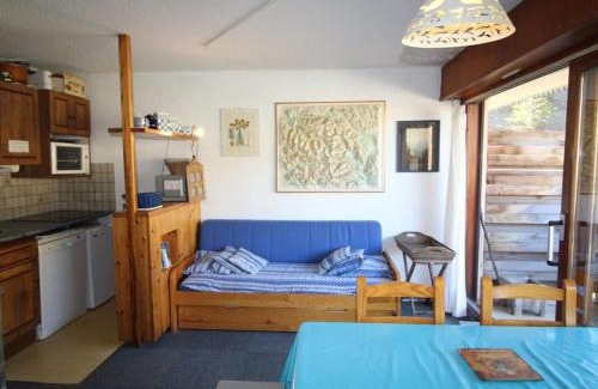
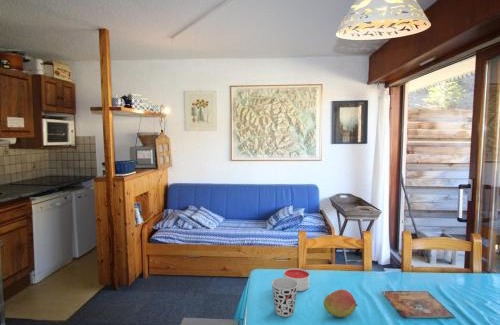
+ fruit [323,288,358,318]
+ candle [283,267,310,292]
+ cup [271,277,298,318]
